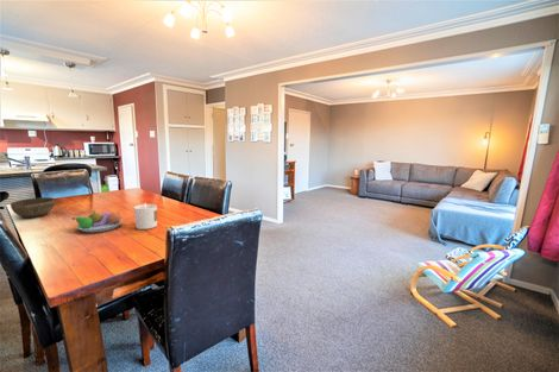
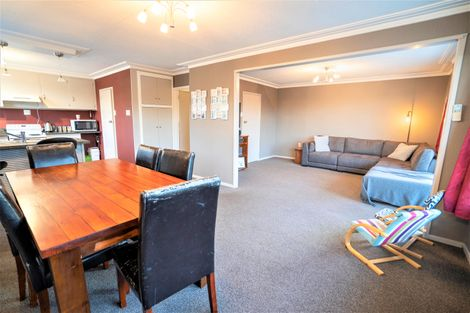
- candle [133,203,158,231]
- fruit bowl [71,209,124,233]
- bowl [10,196,56,219]
